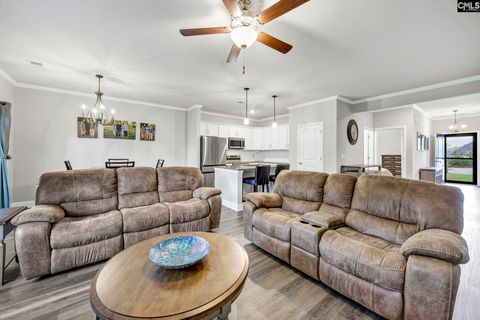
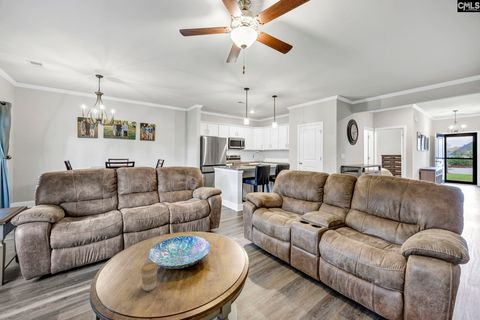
+ coffee cup [140,261,159,292]
